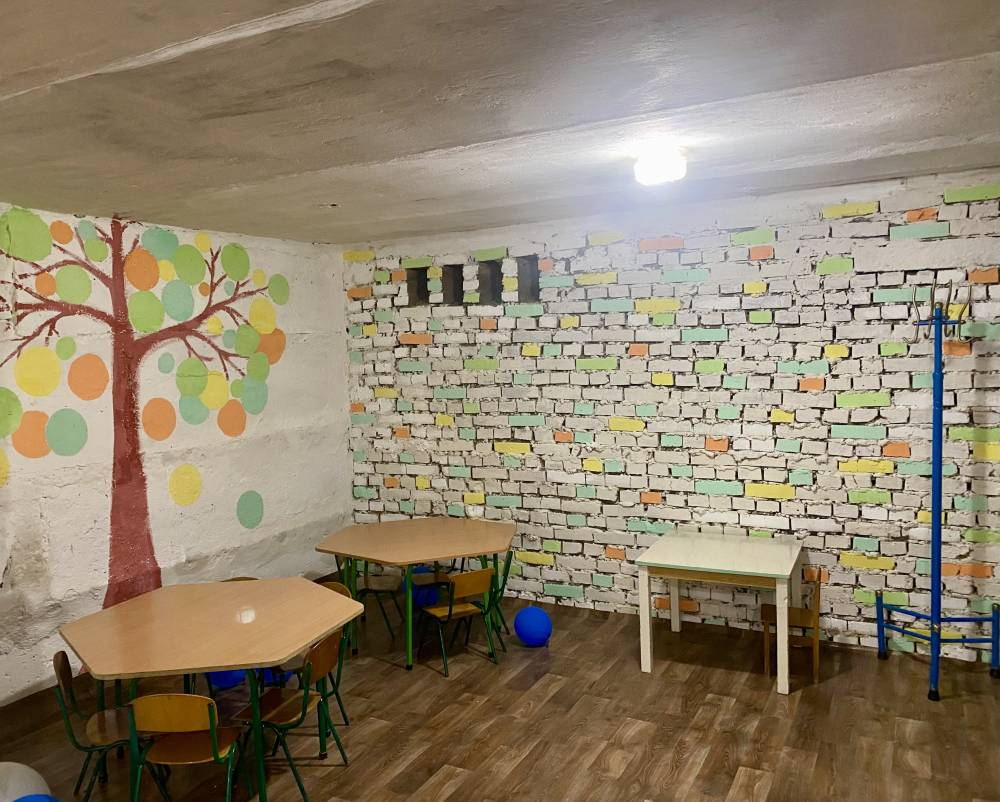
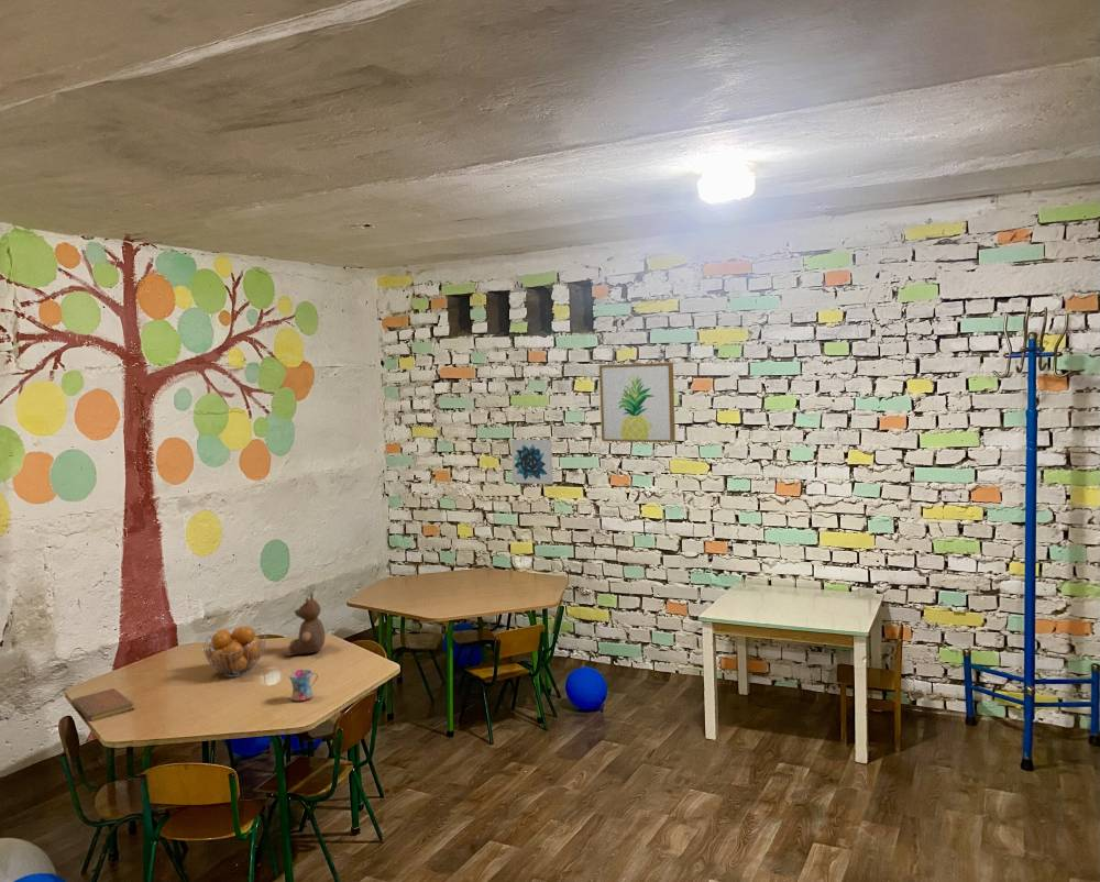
+ notebook [70,687,135,723]
+ fruit basket [201,626,267,679]
+ teddy bear [282,592,326,658]
+ mug [287,669,319,702]
+ wall art [510,439,554,485]
+ wall art [598,362,676,443]
